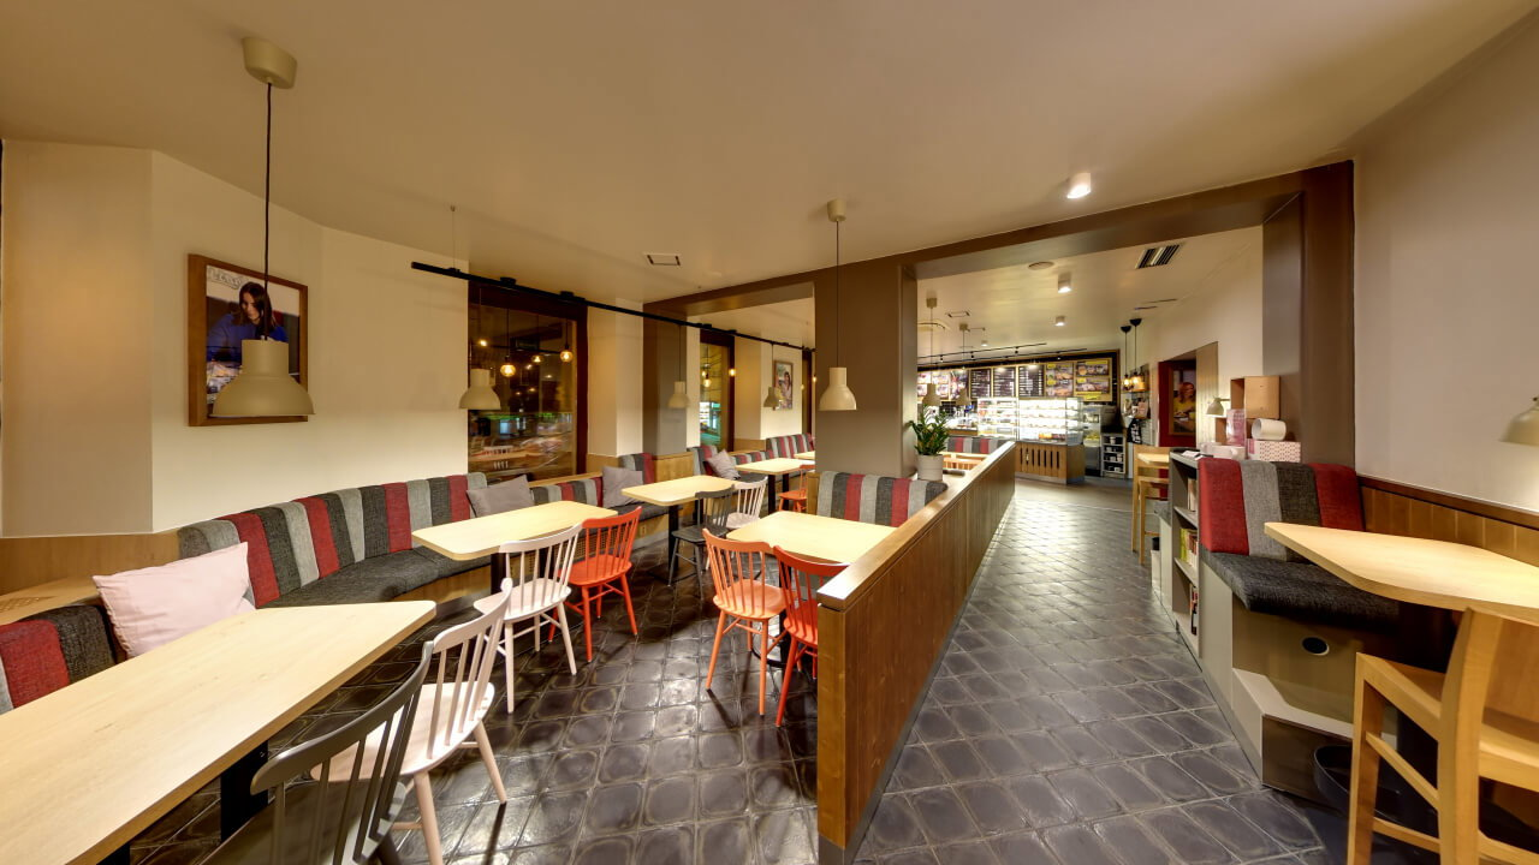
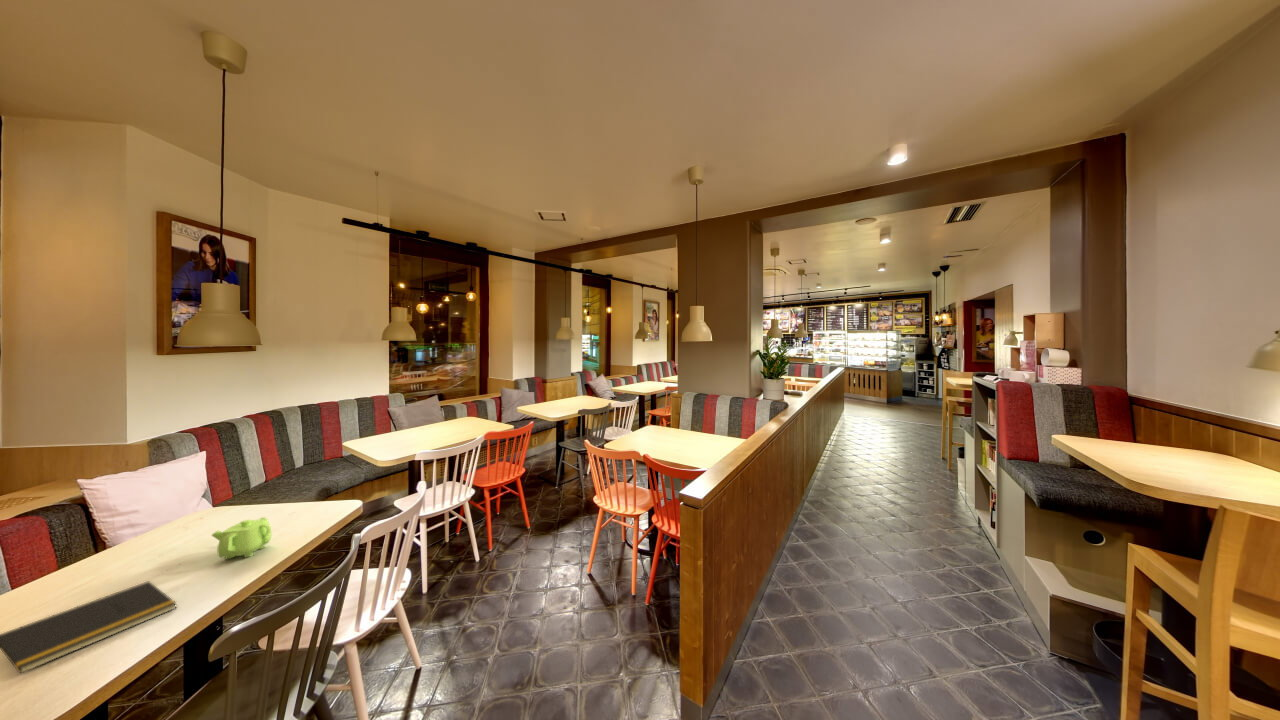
+ notepad [0,580,178,675]
+ teapot [210,516,273,561]
